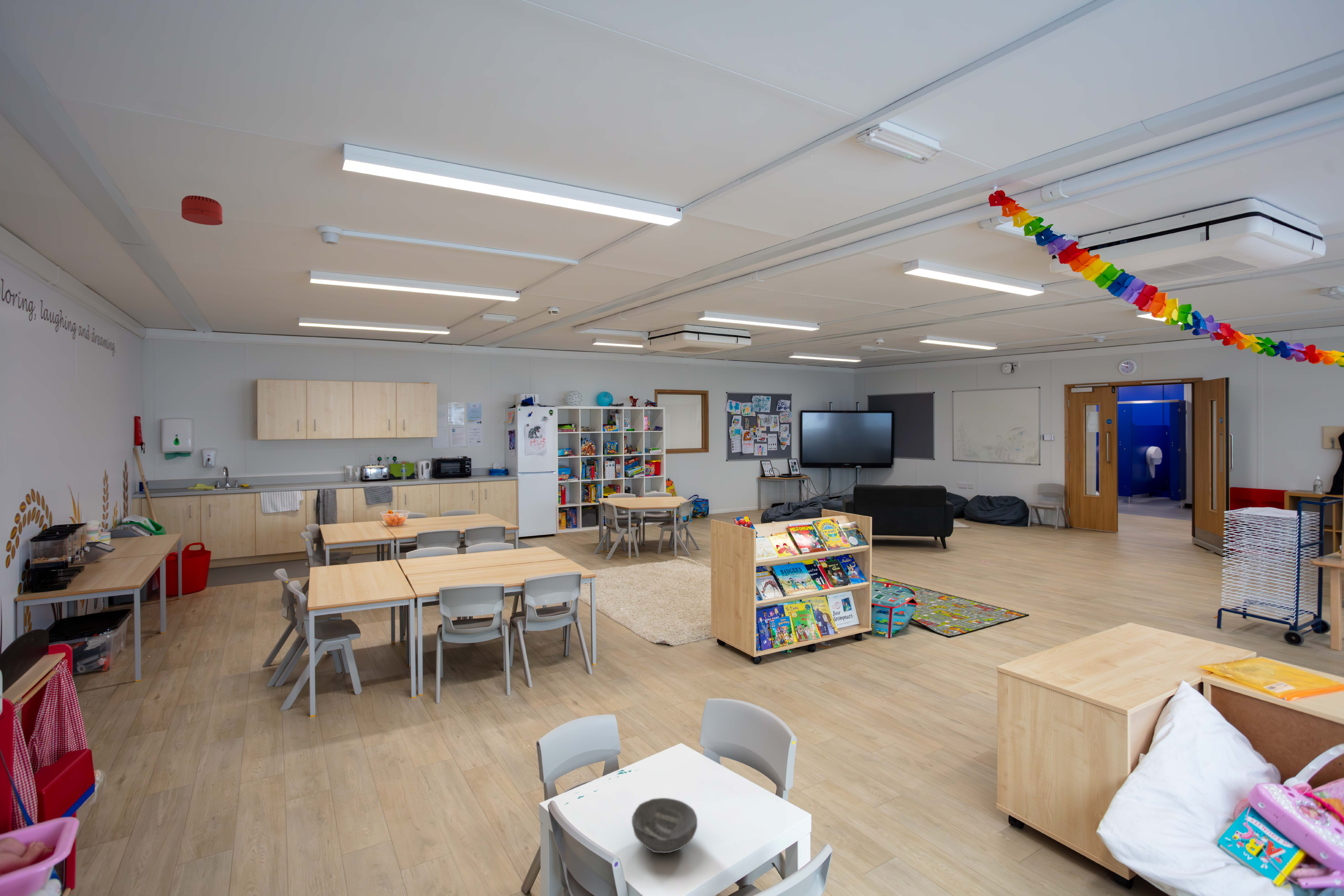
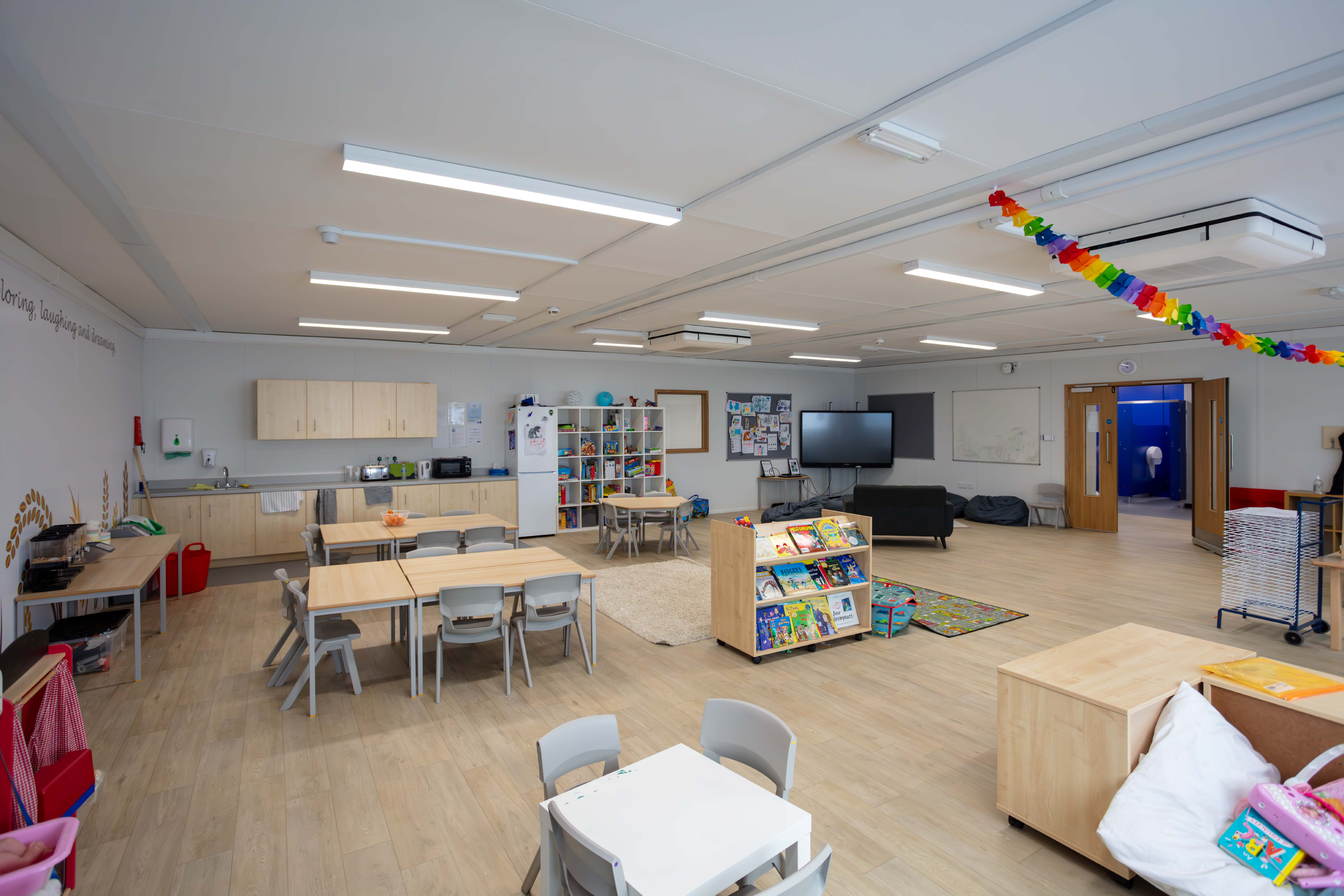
- bowl [631,798,698,853]
- smoke detector [181,195,223,226]
